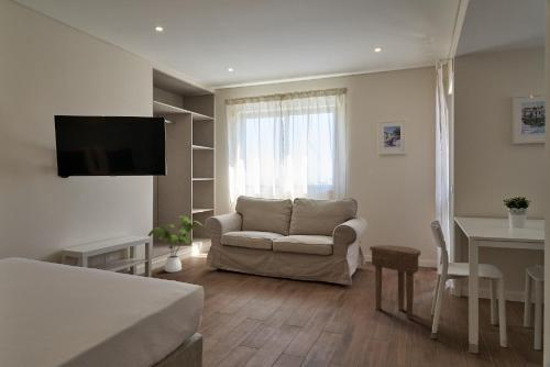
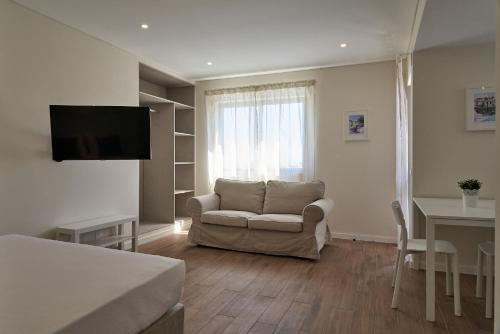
- side table [369,244,421,321]
- house plant [147,214,205,274]
